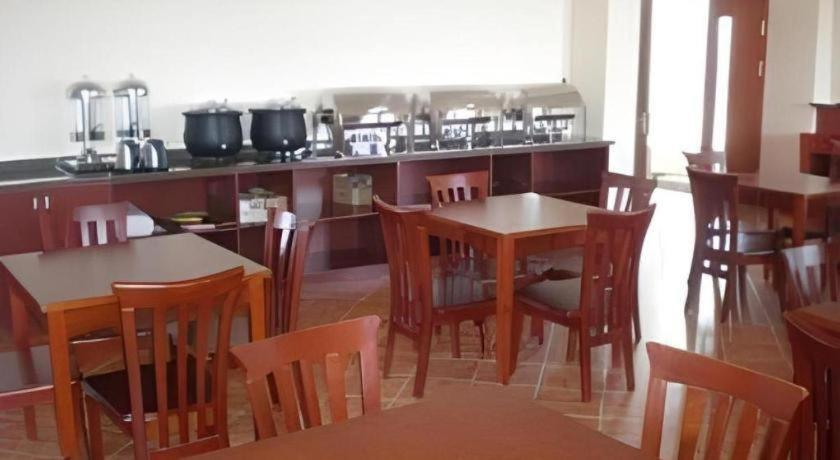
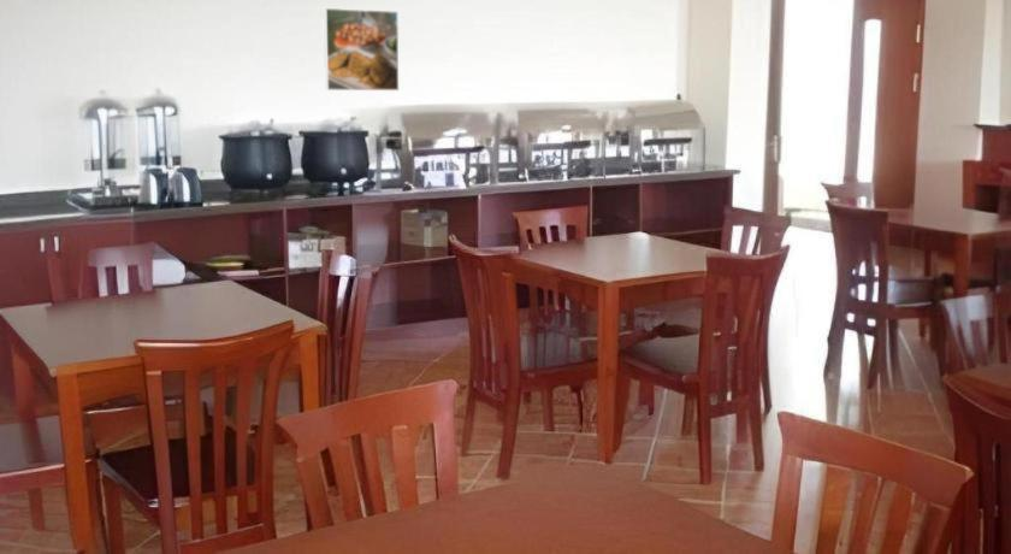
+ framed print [321,7,400,92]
